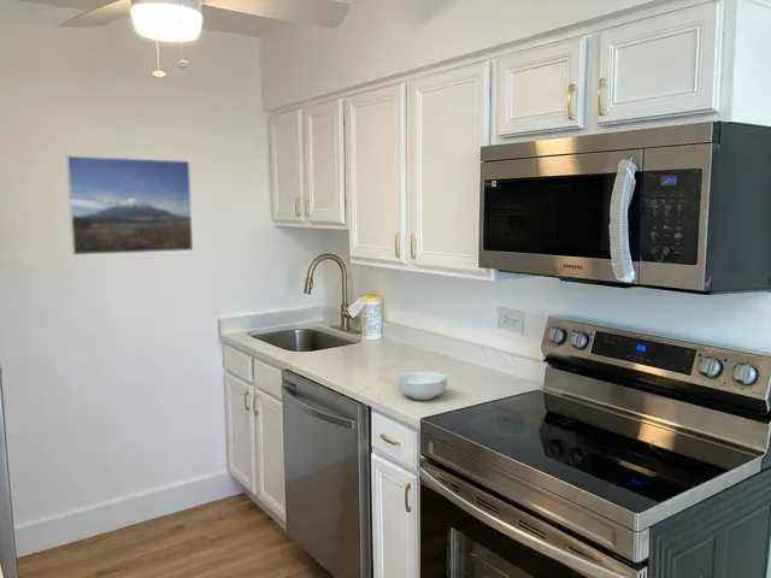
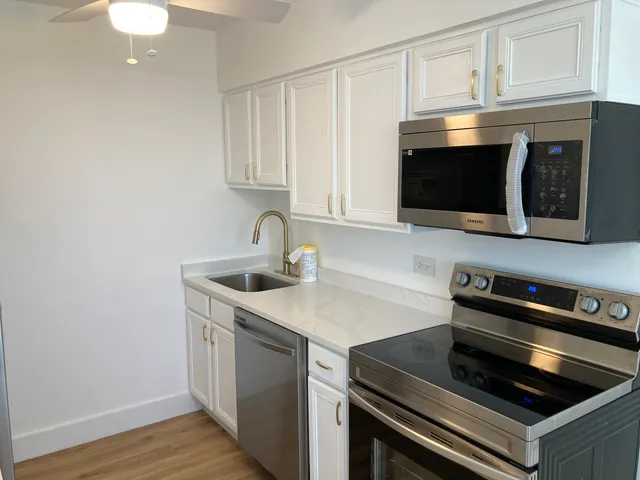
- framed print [65,154,194,256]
- cereal bowl [396,371,448,401]
